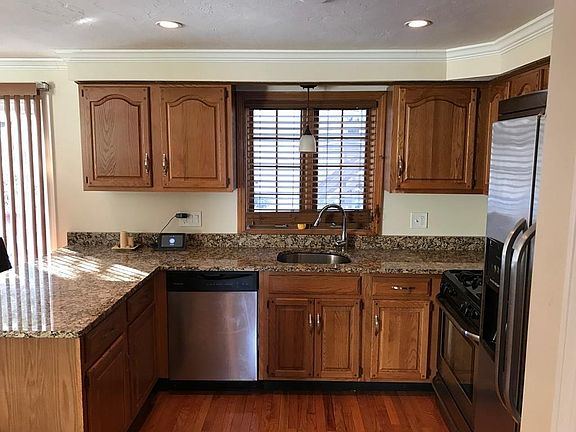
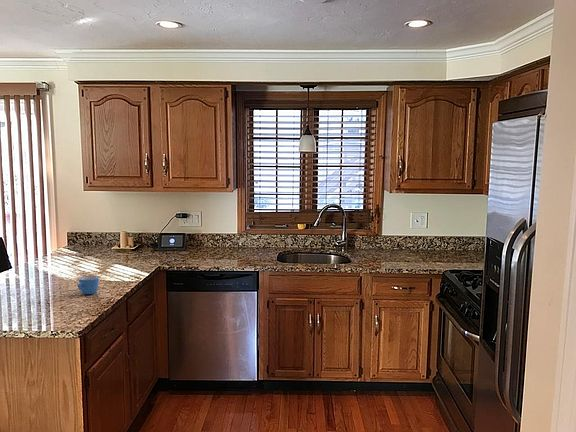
+ mug [77,275,100,295]
